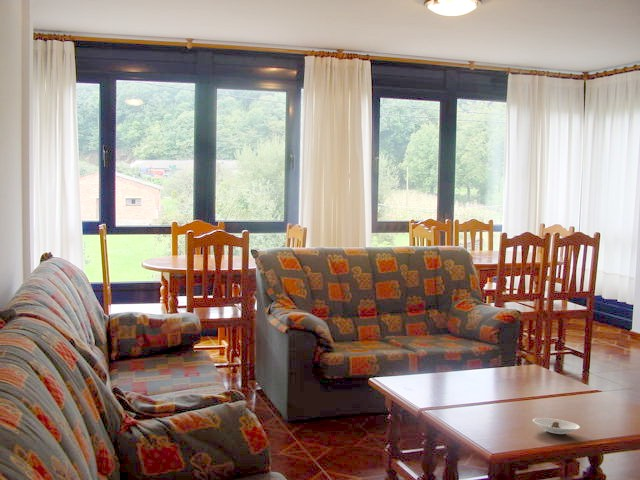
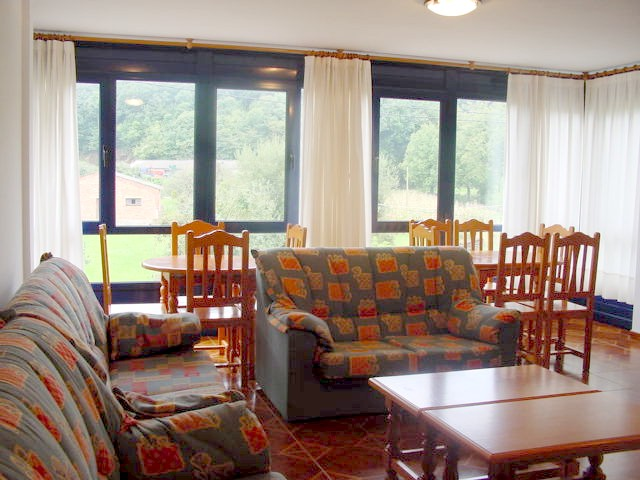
- saucer [532,417,581,435]
